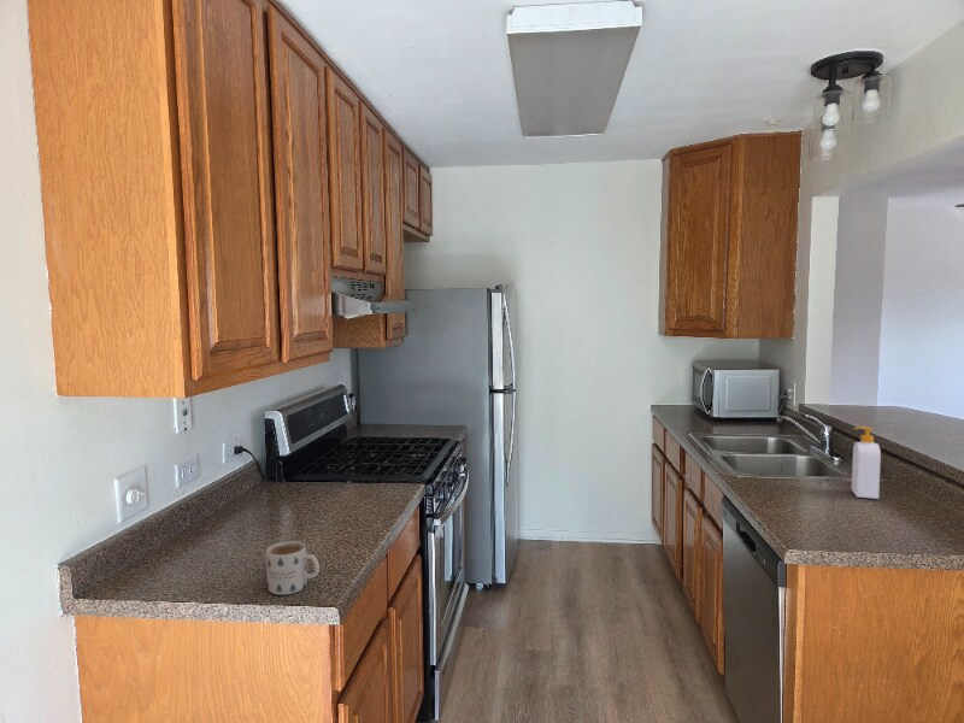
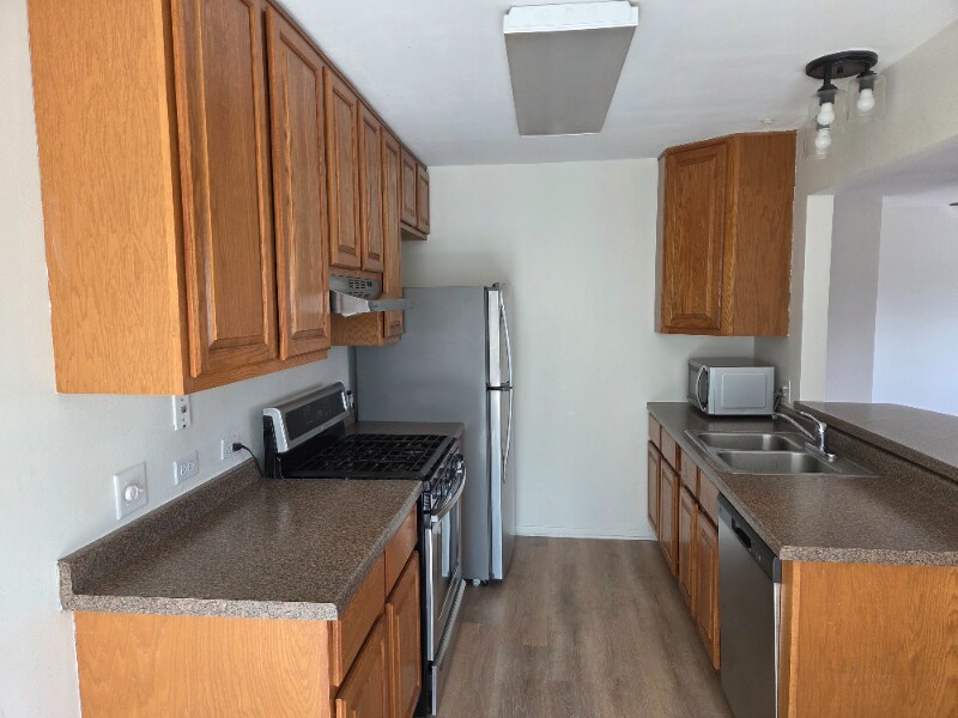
- soap bottle [851,425,882,500]
- mug [265,540,321,596]
